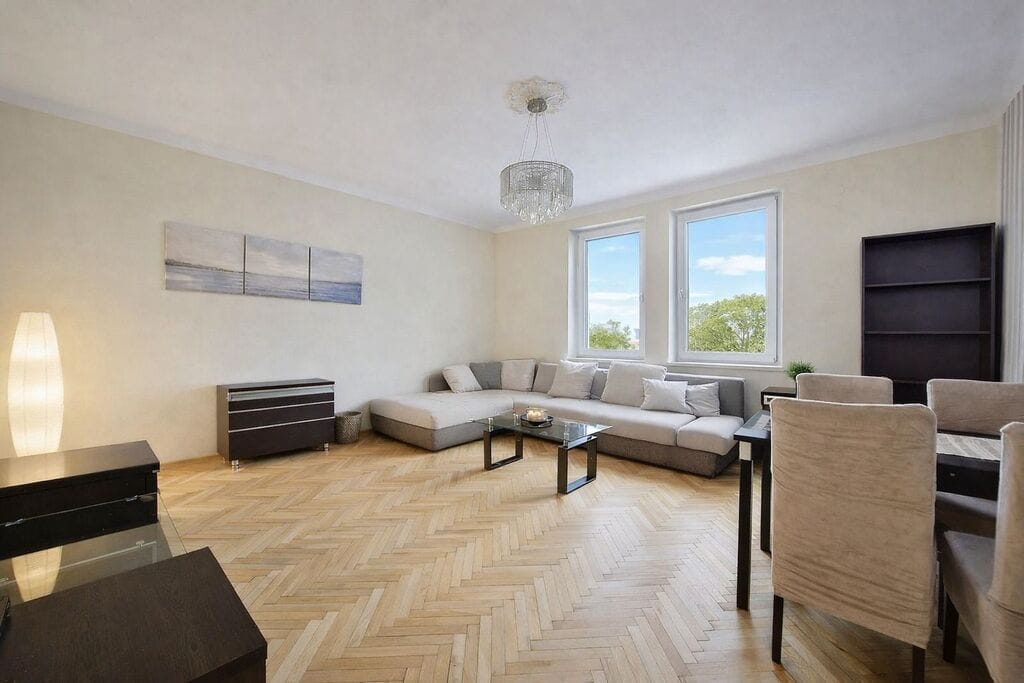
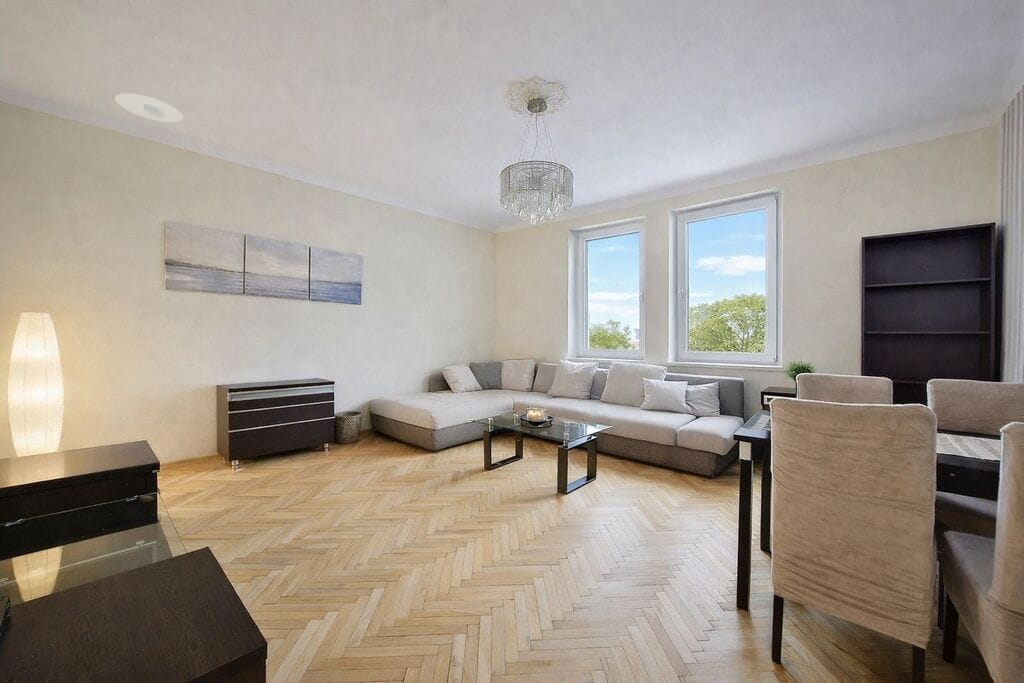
+ recessed light [114,92,184,123]
